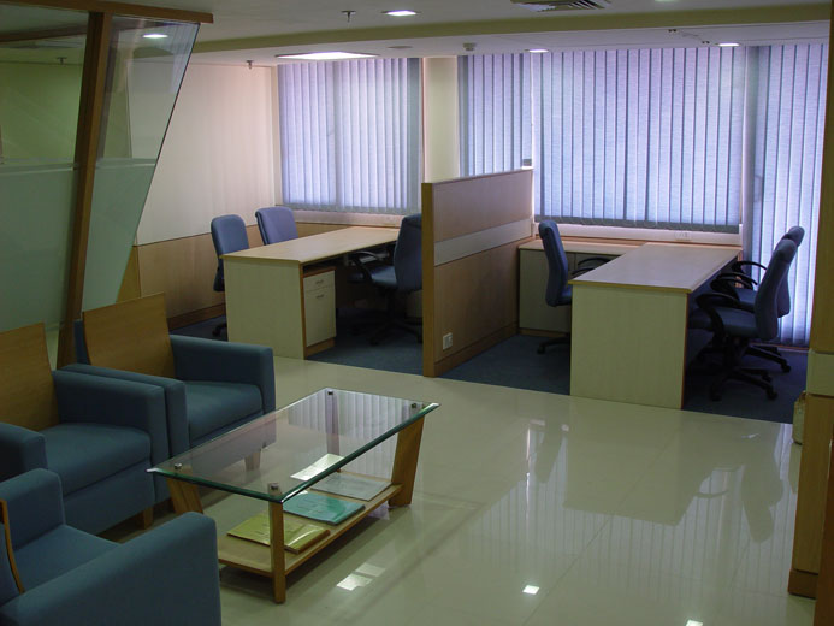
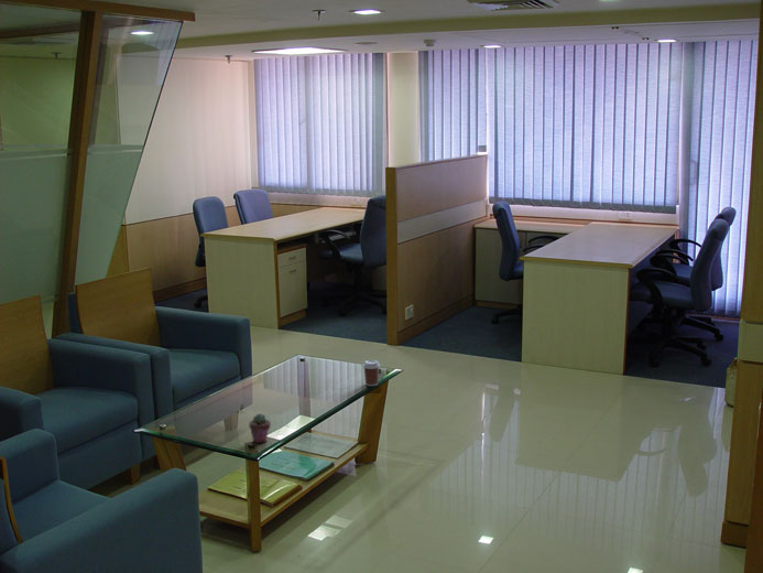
+ coffee cup [361,359,381,387]
+ potted succulent [248,412,272,444]
